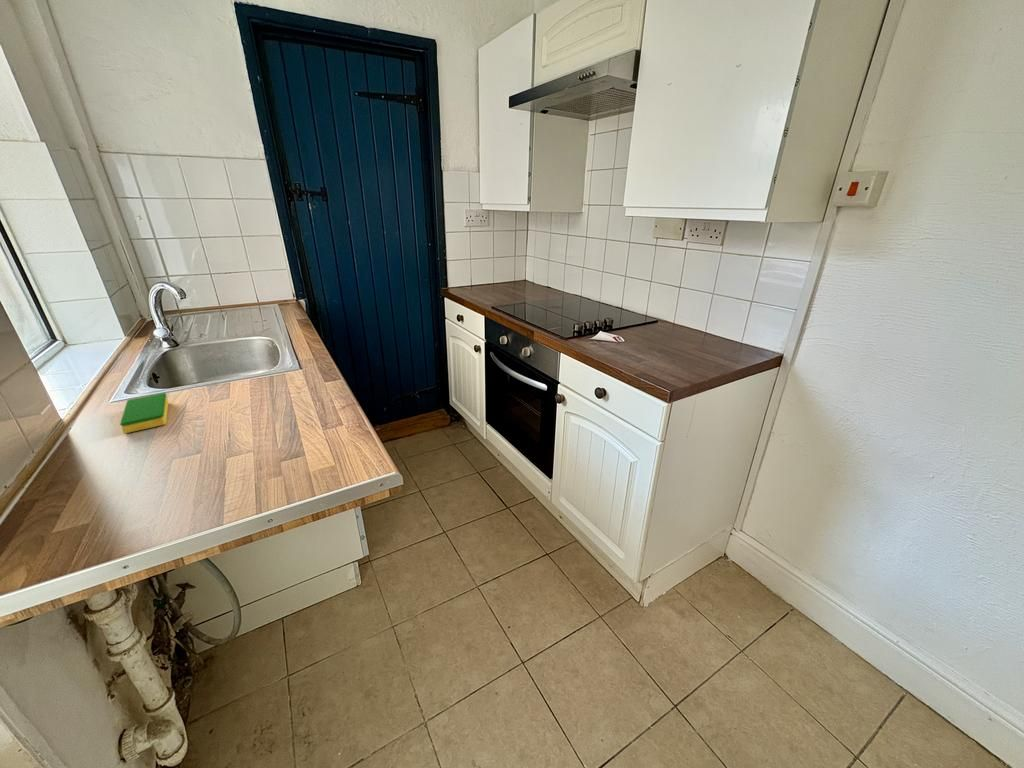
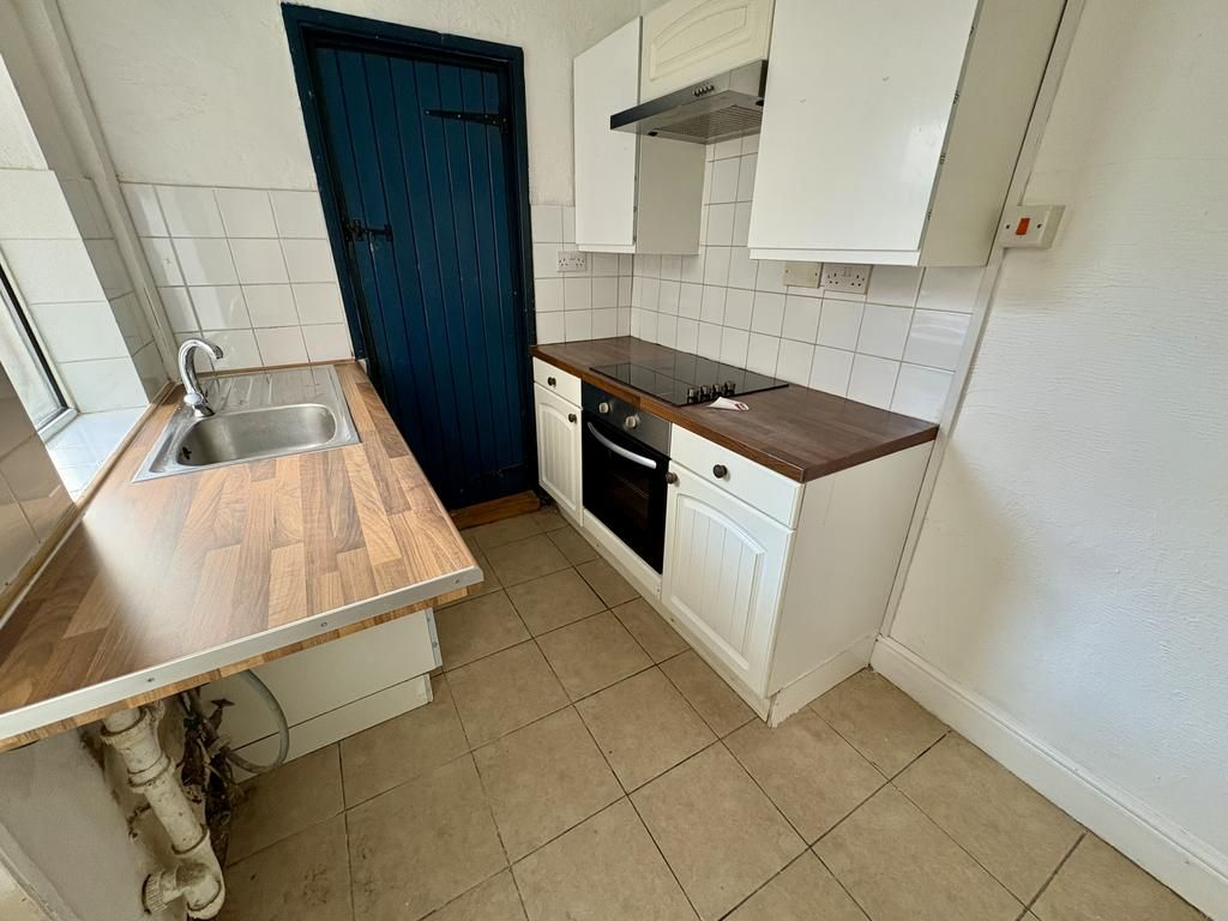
- dish sponge [119,392,170,434]
